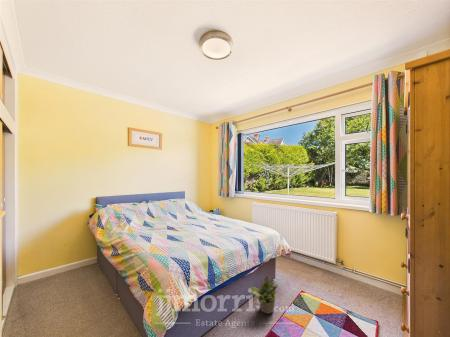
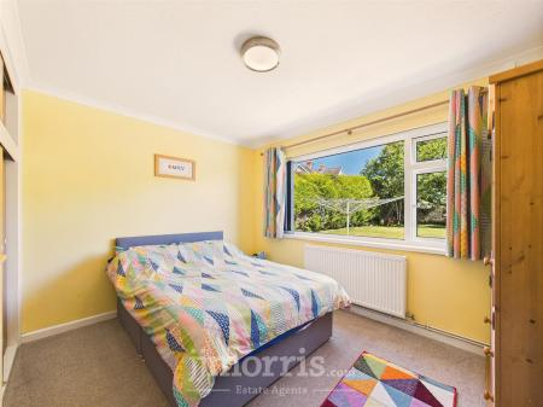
- potted plant [249,274,279,315]
